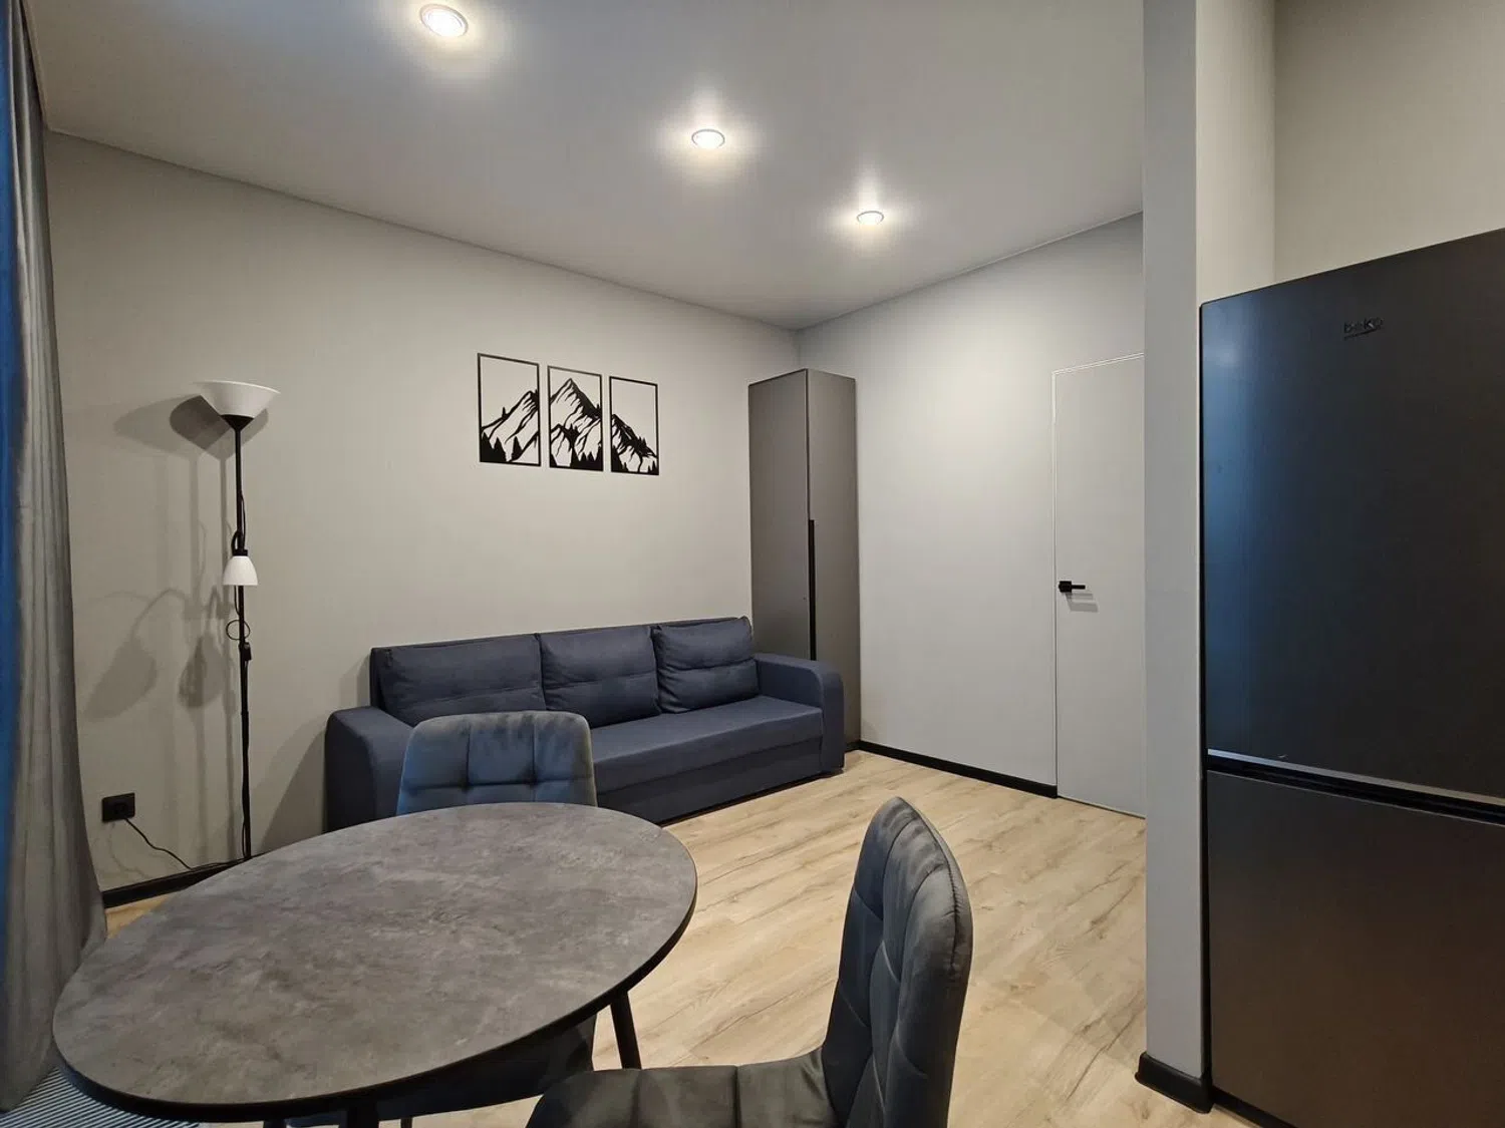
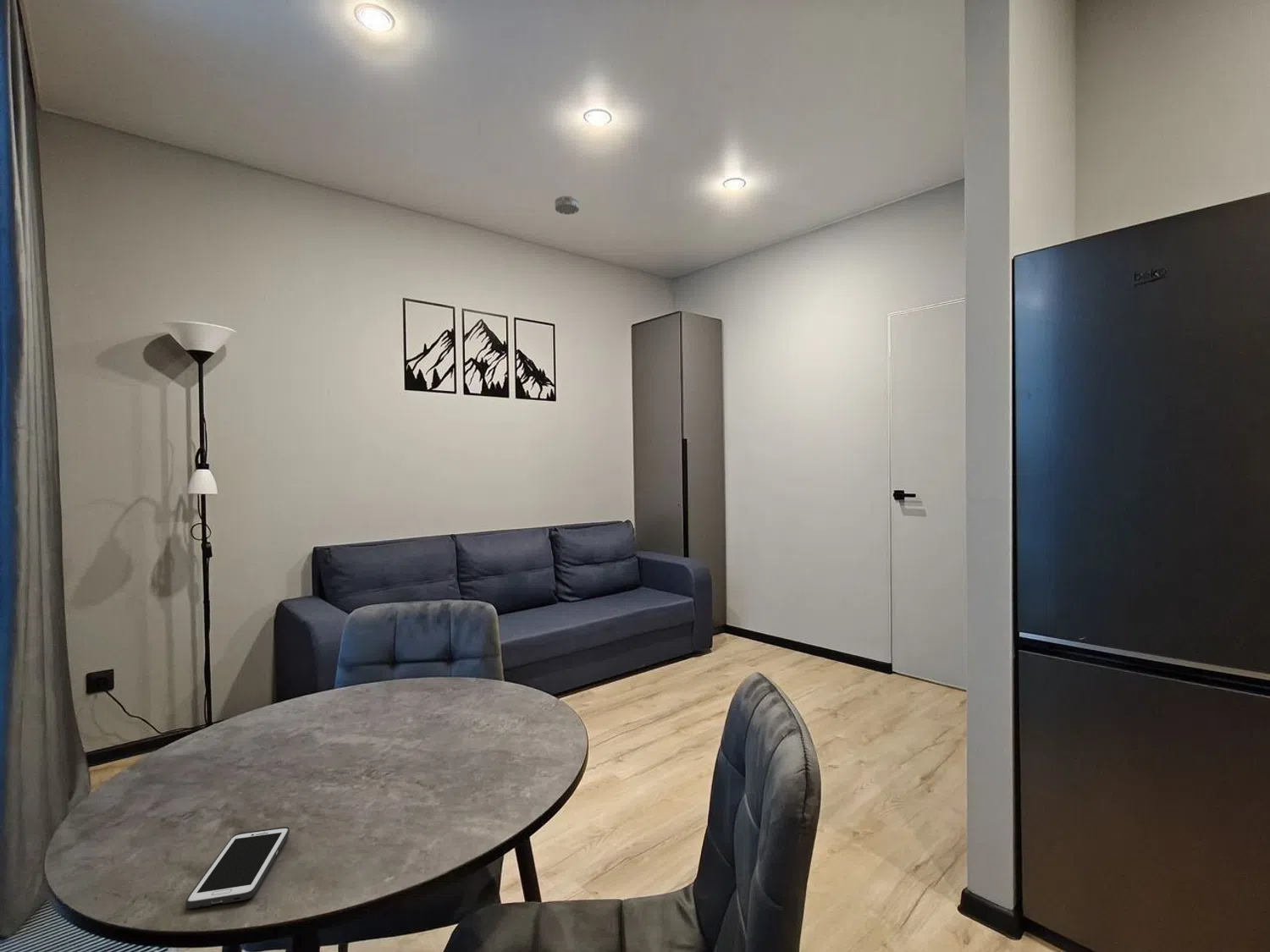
+ cell phone [185,826,290,910]
+ smoke detector [555,195,580,215]
